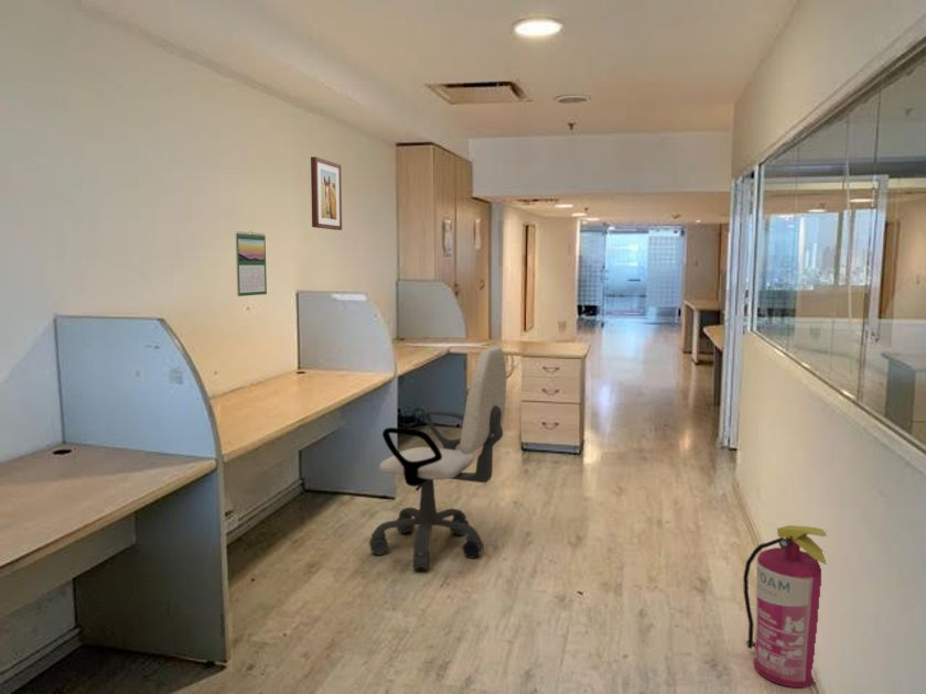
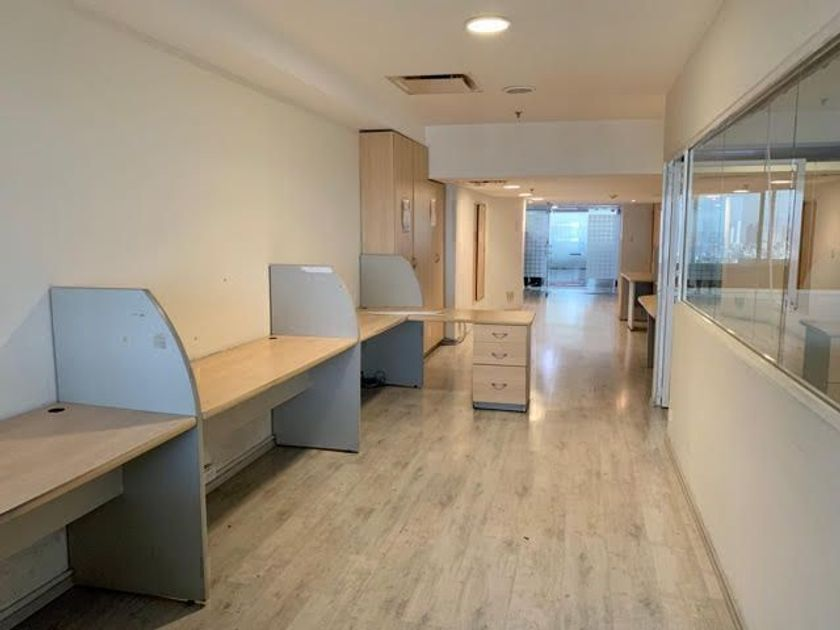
- wall art [310,155,343,231]
- fire extinguisher [742,524,828,688]
- office chair [368,345,507,571]
- calendar [235,230,268,297]
